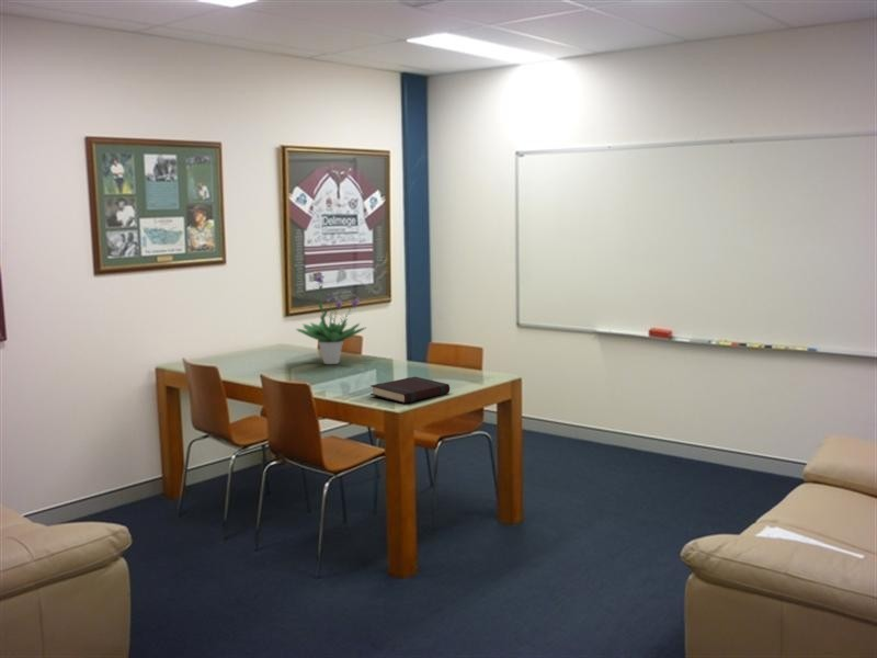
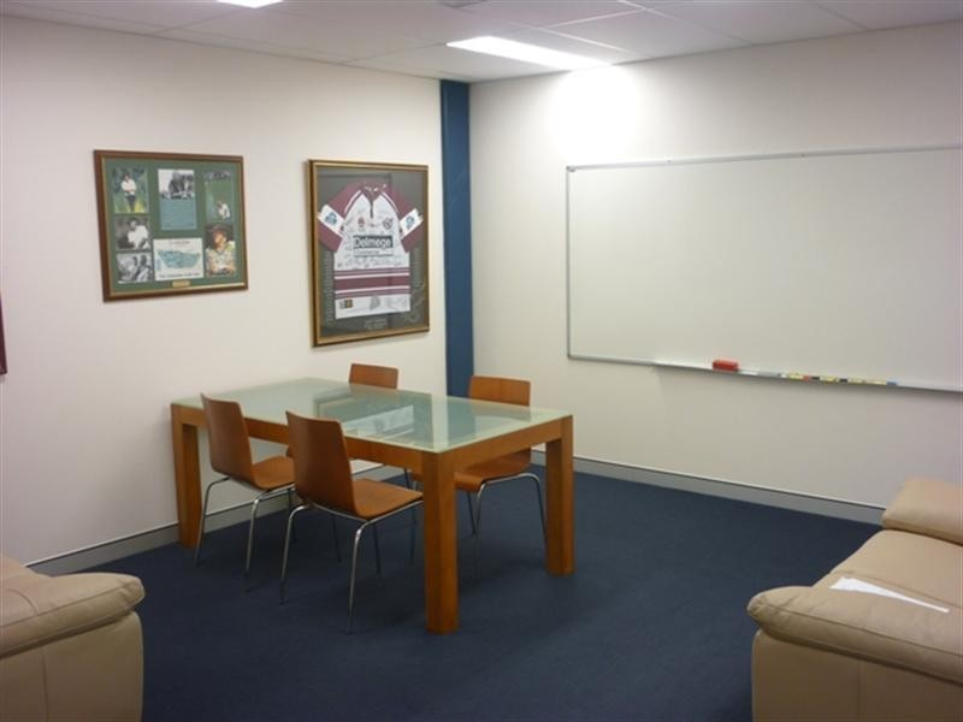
- book [369,375,451,405]
- potted plant [295,271,366,365]
